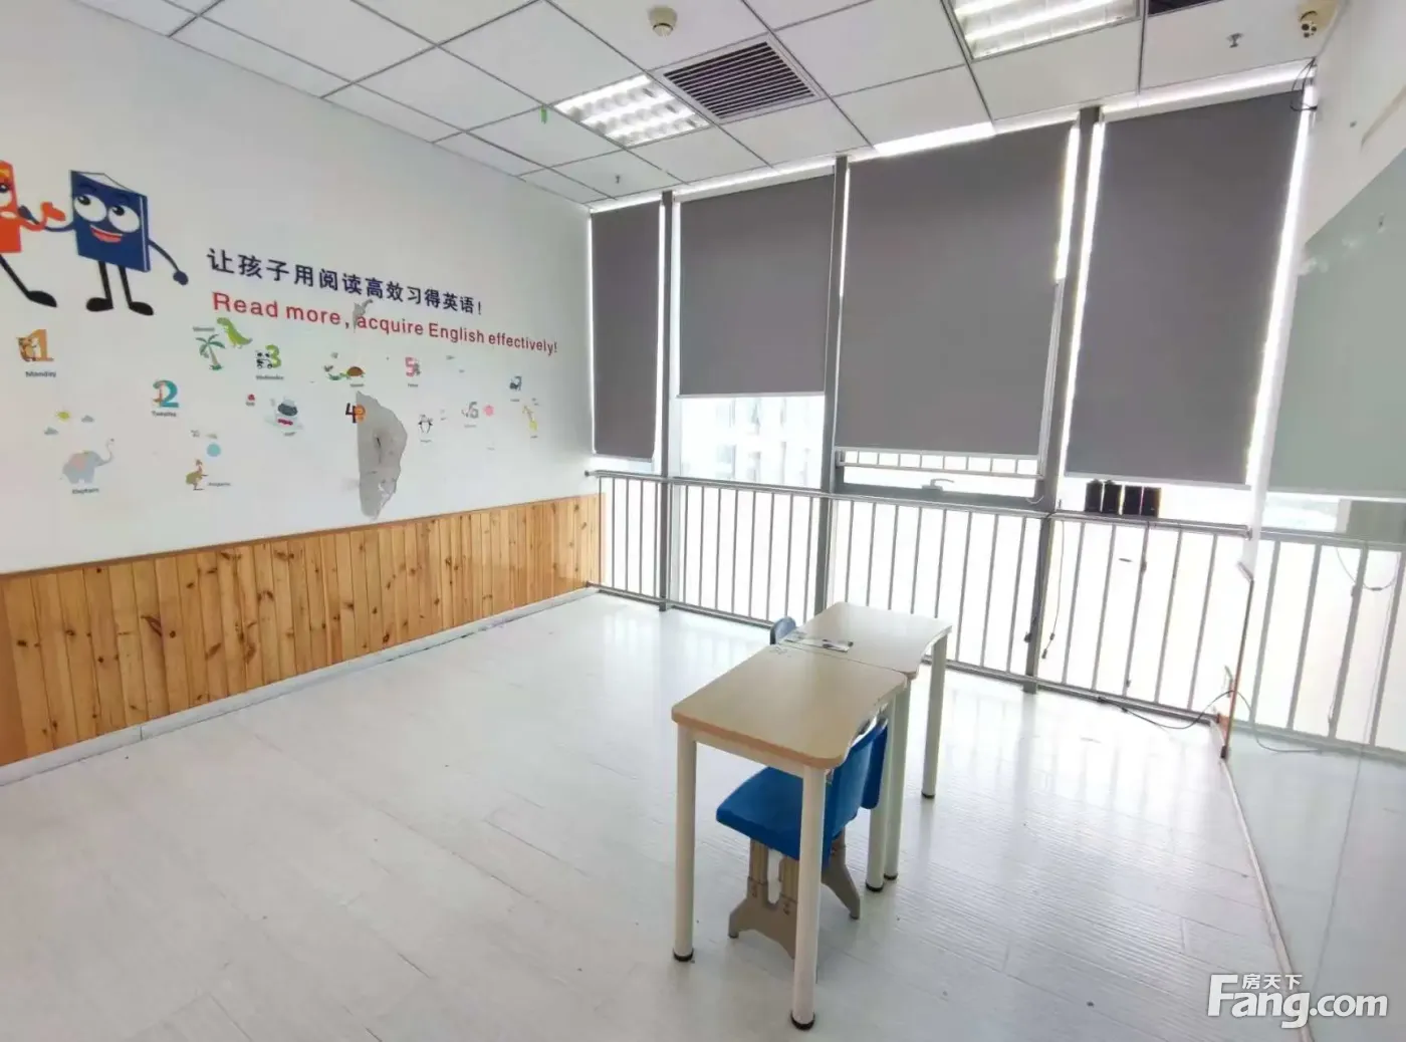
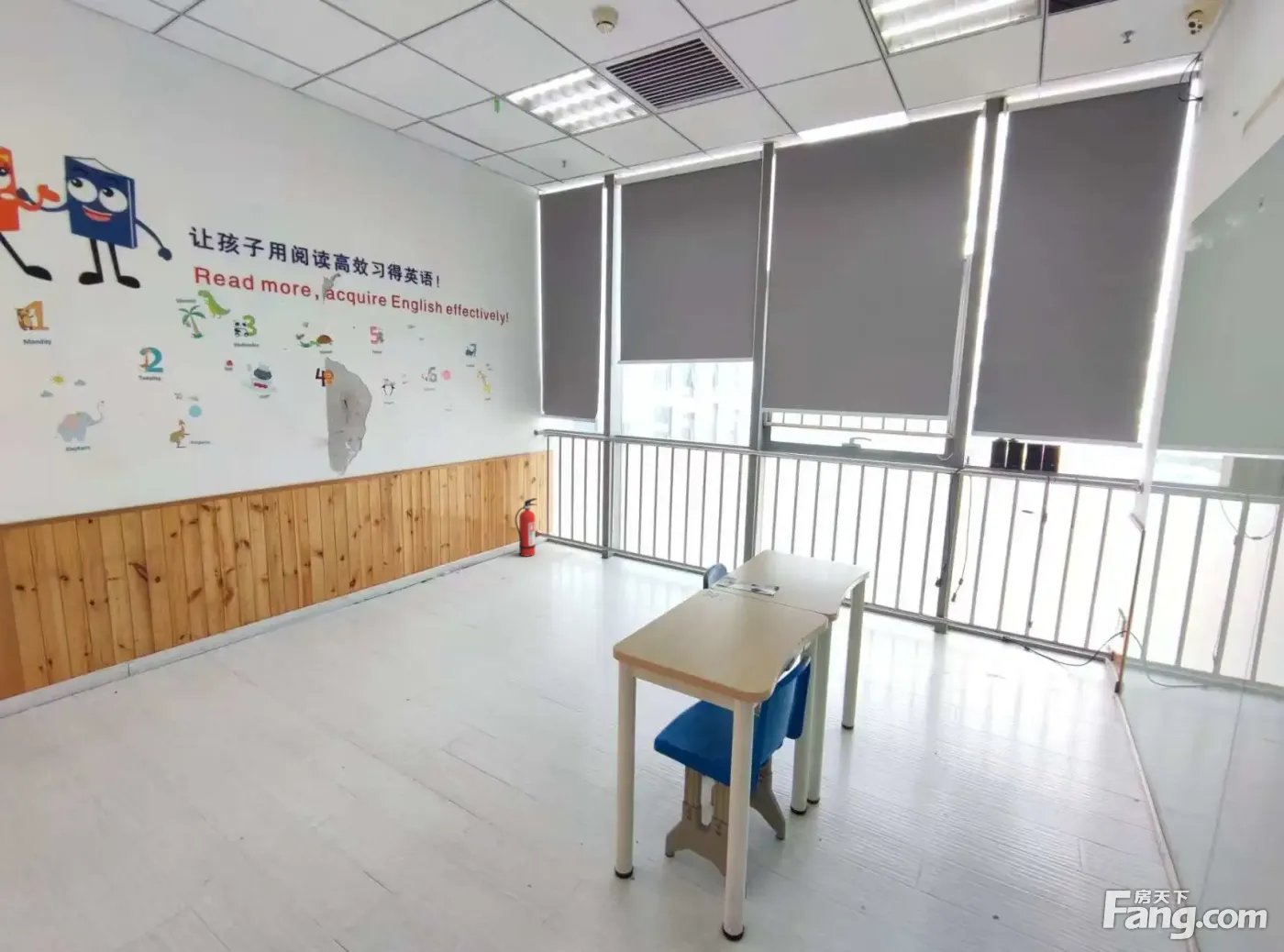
+ fire extinguisher [515,497,537,558]
